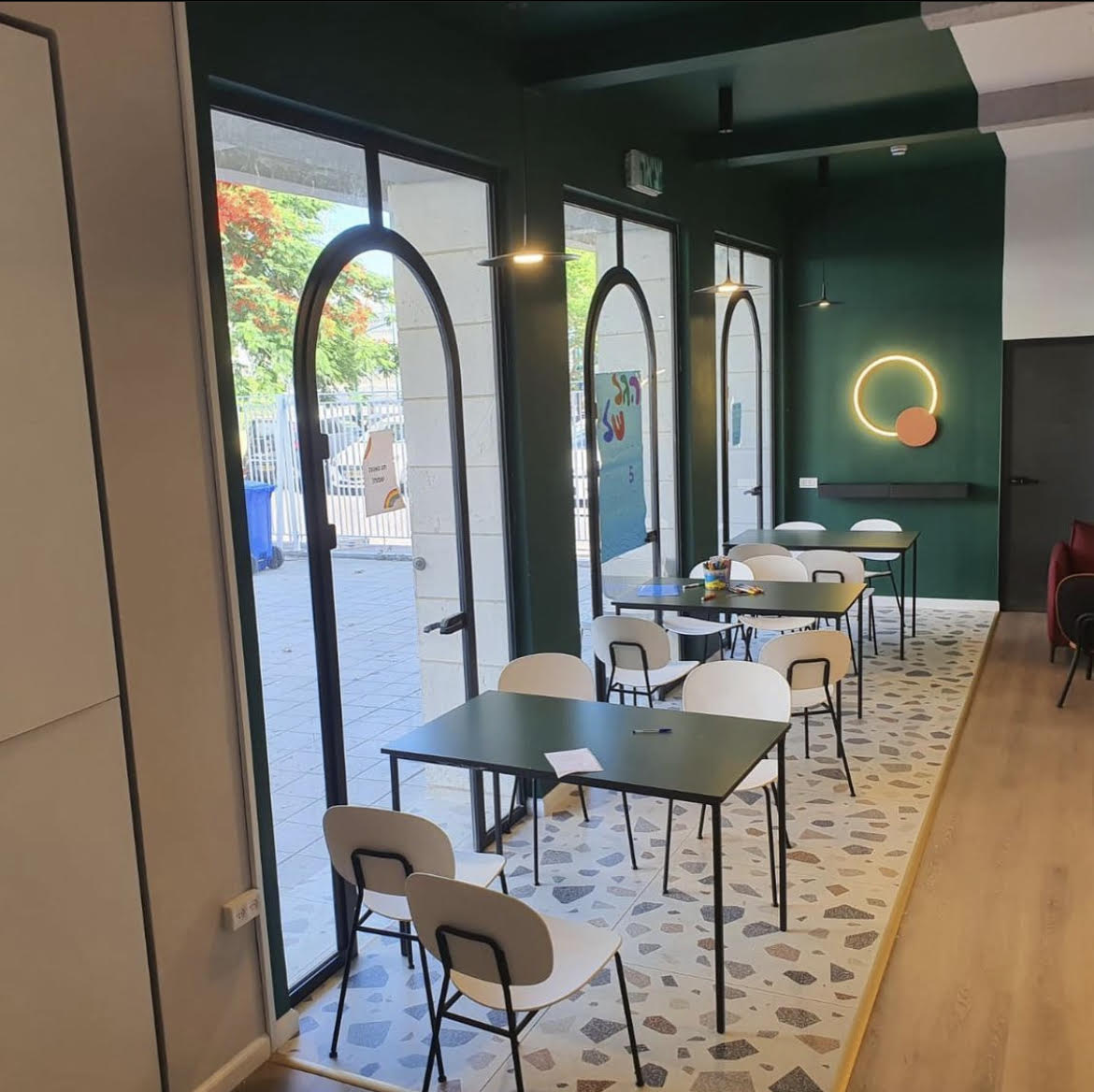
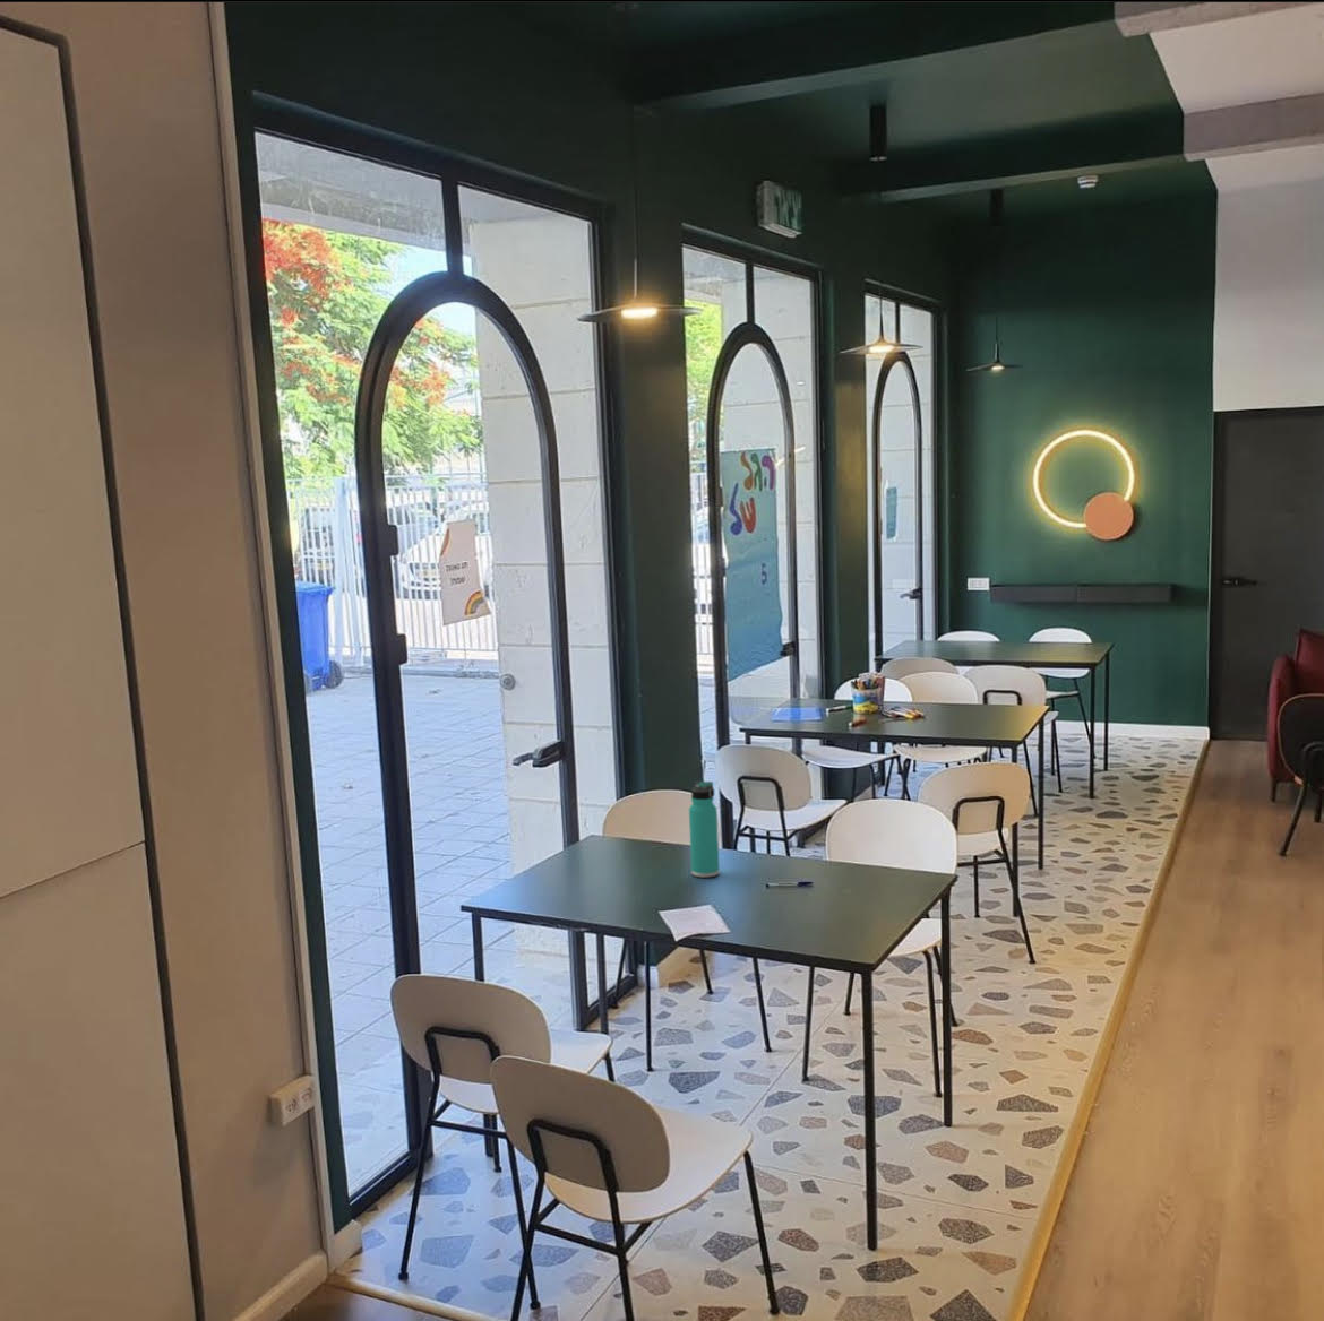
+ thermos bottle [689,780,721,878]
